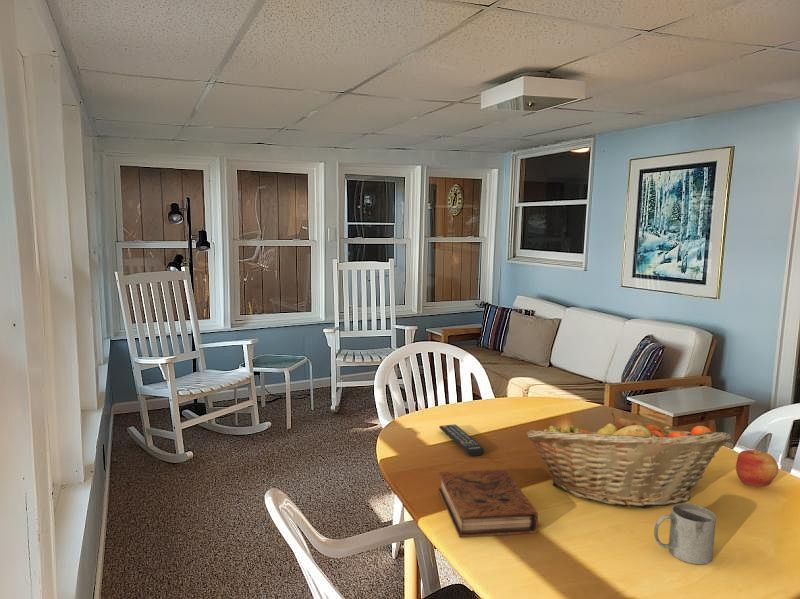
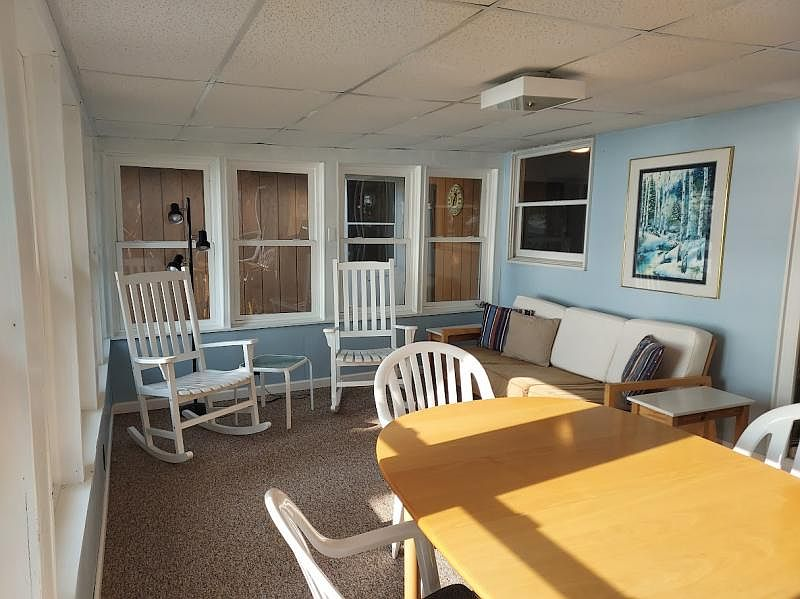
- apple [735,447,779,487]
- remote control [438,423,485,457]
- book [437,469,539,538]
- fruit basket [525,412,732,509]
- mug [653,503,717,565]
